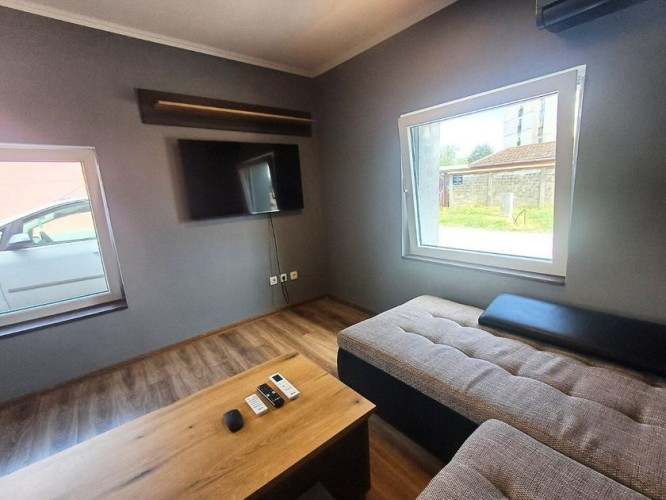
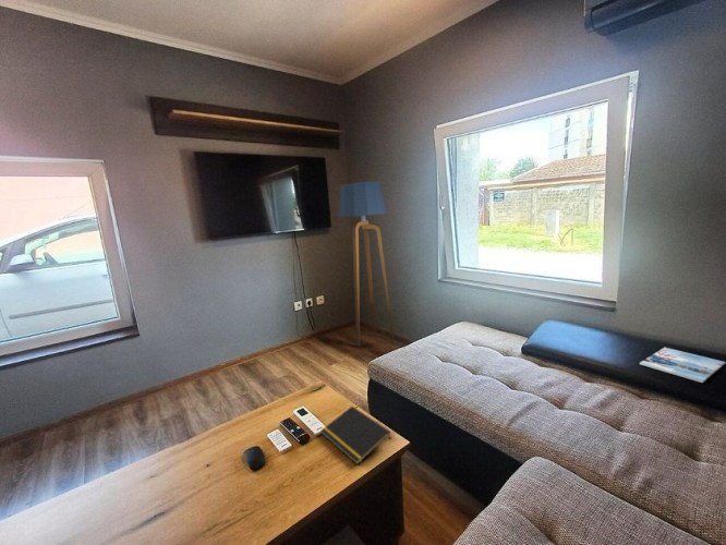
+ floor lamp [338,181,396,348]
+ notepad [319,405,391,465]
+ magazine [639,347,726,384]
